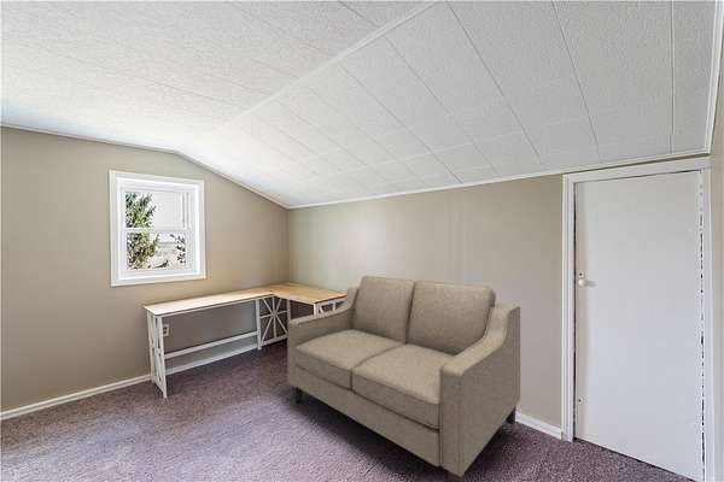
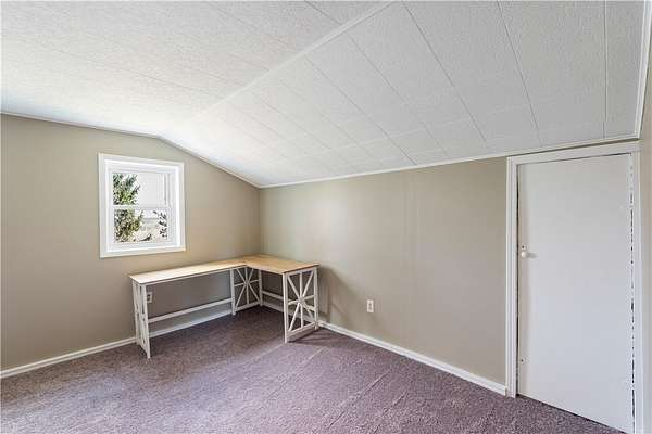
- sofa [286,275,521,482]
